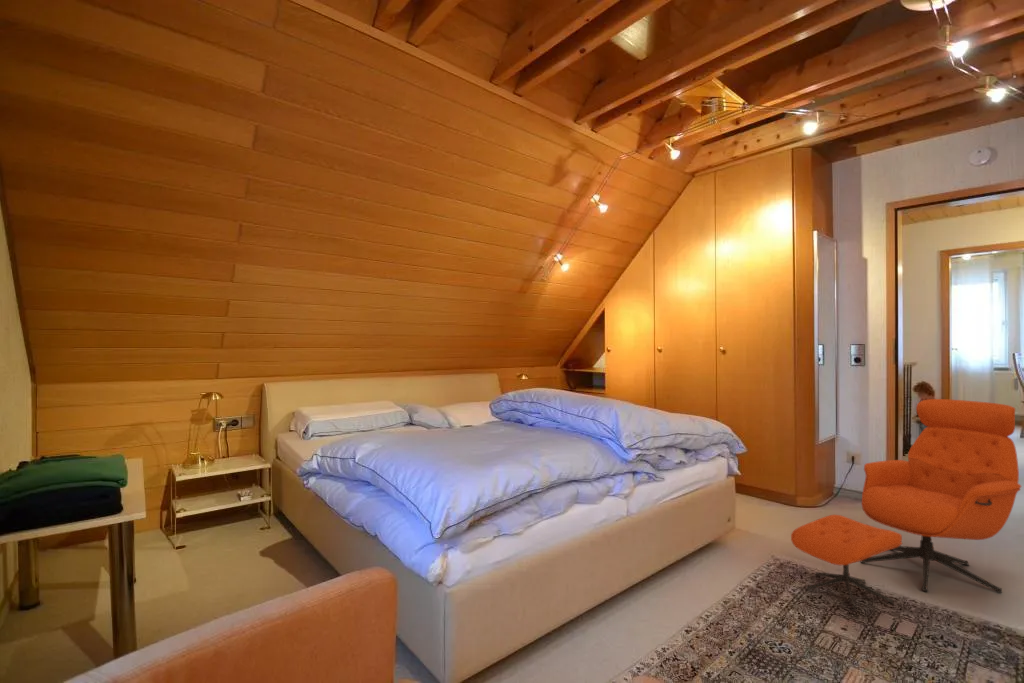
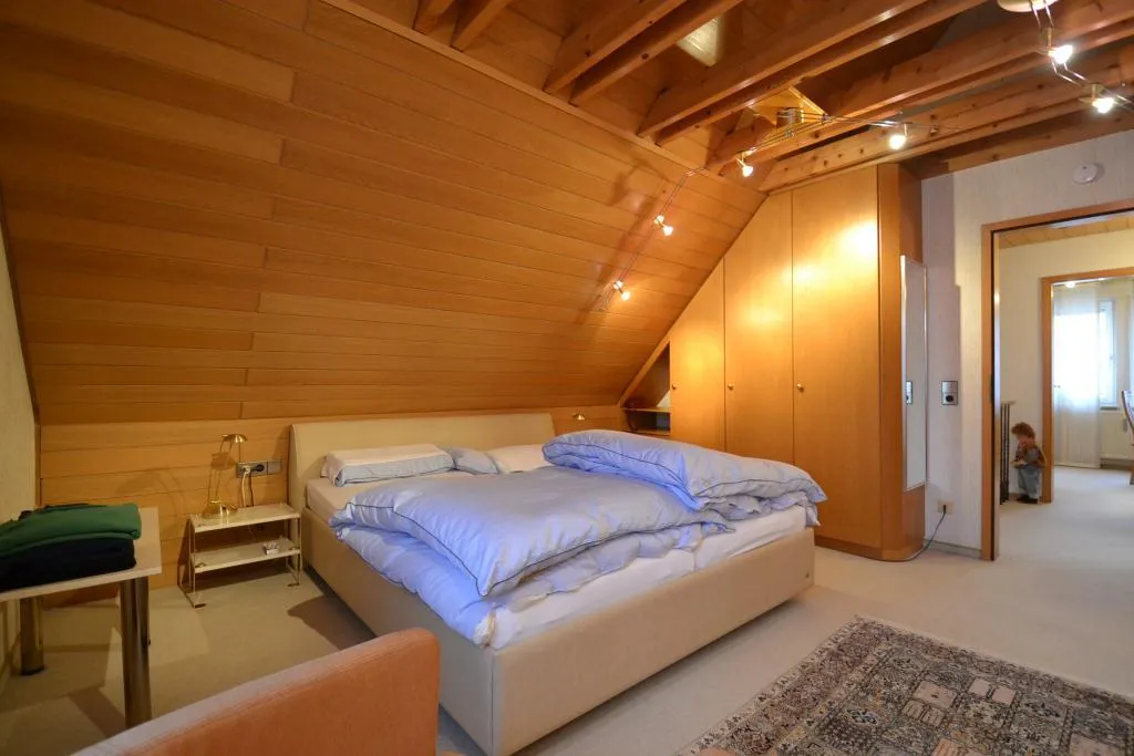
- lounge chair [790,398,1022,609]
